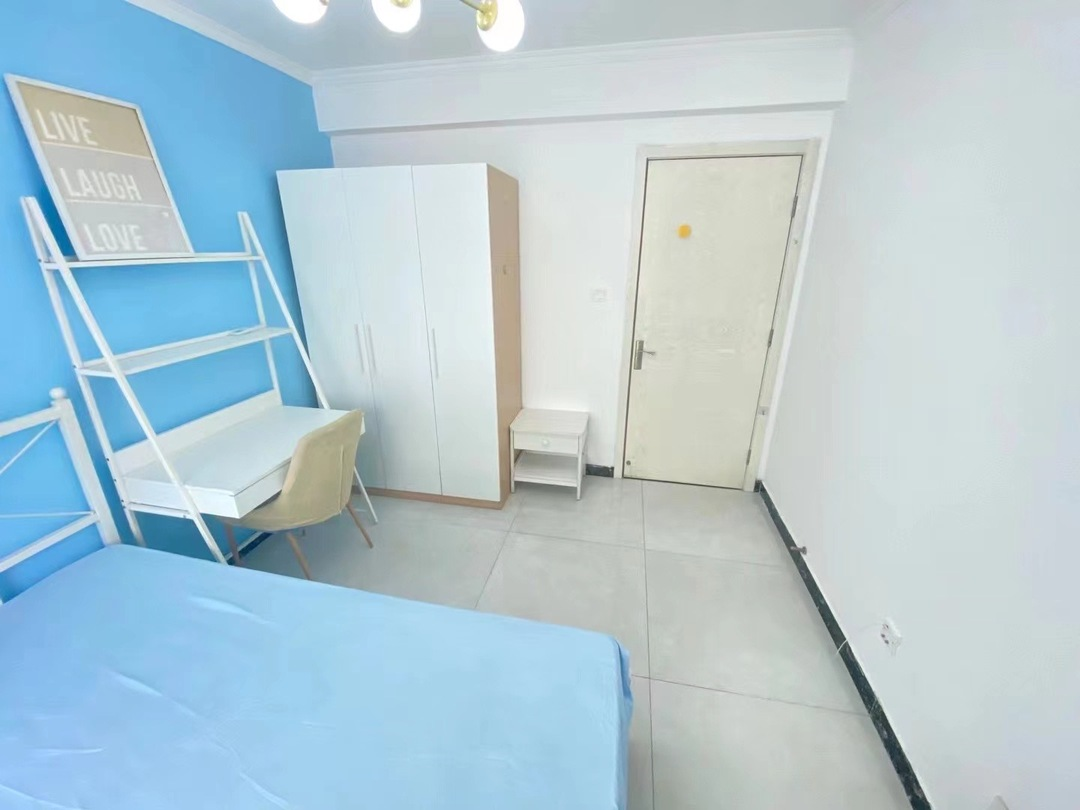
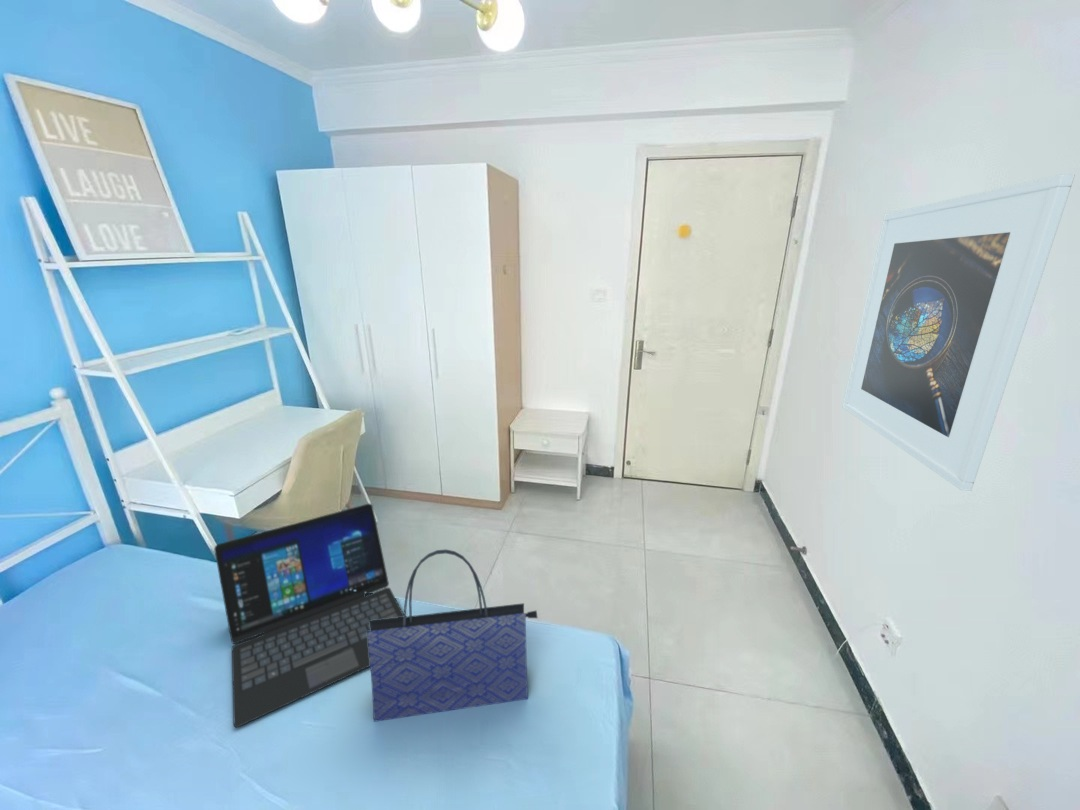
+ tote bag [367,548,539,723]
+ laptop [213,503,404,729]
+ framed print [841,173,1076,492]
